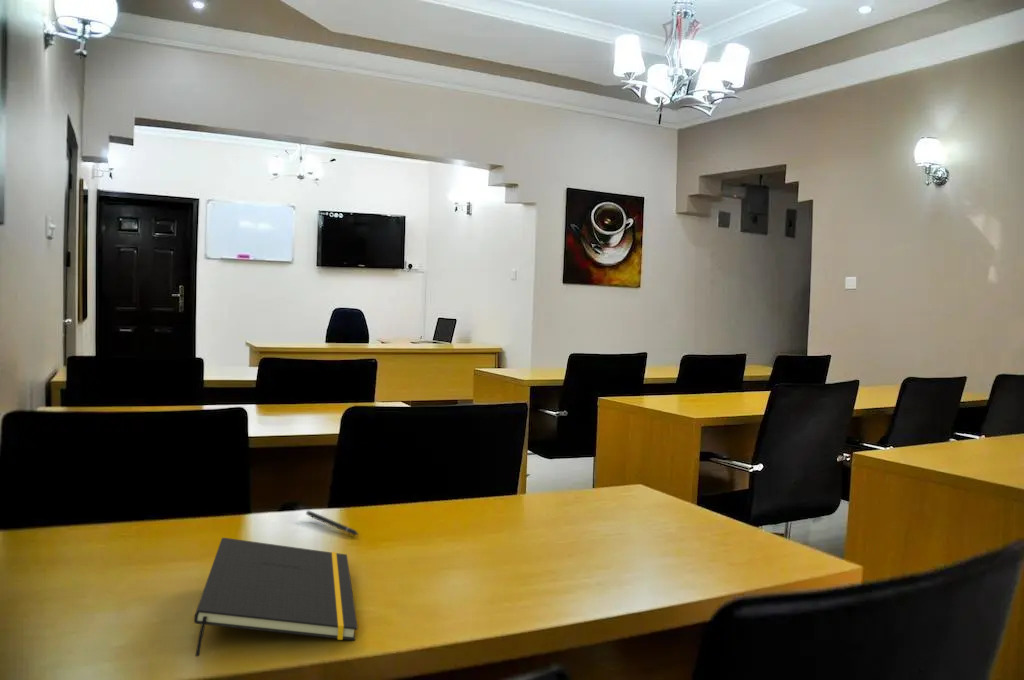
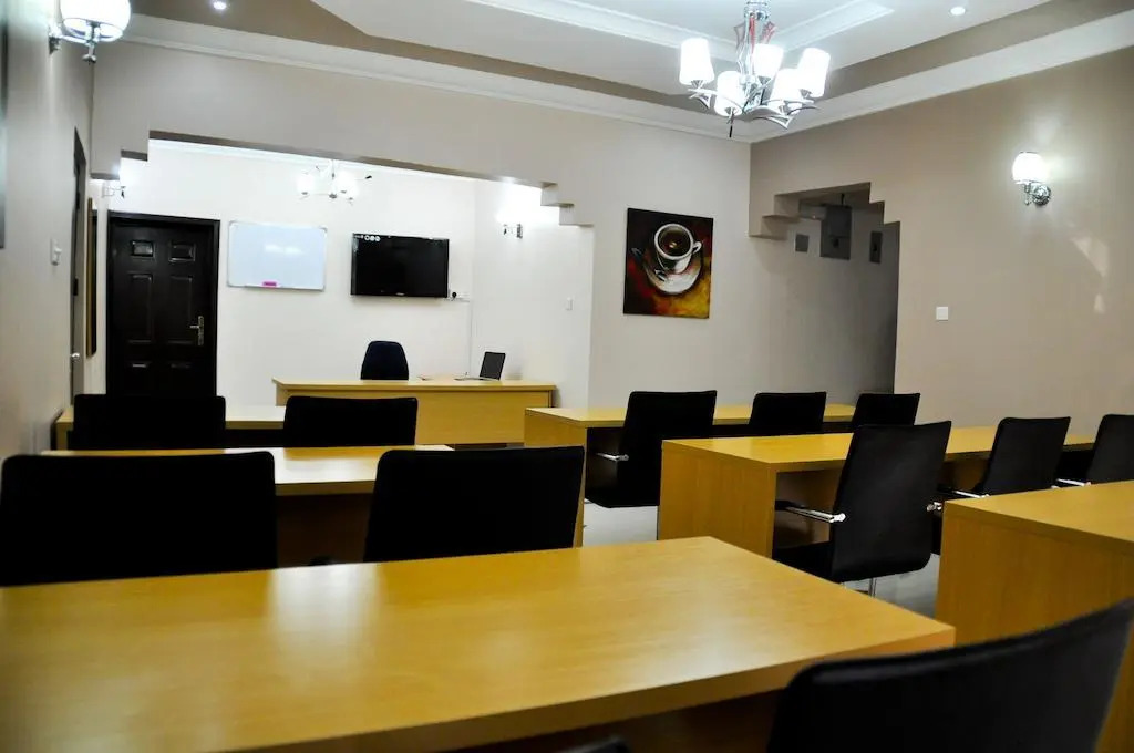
- pen [305,510,360,536]
- notepad [193,537,358,657]
